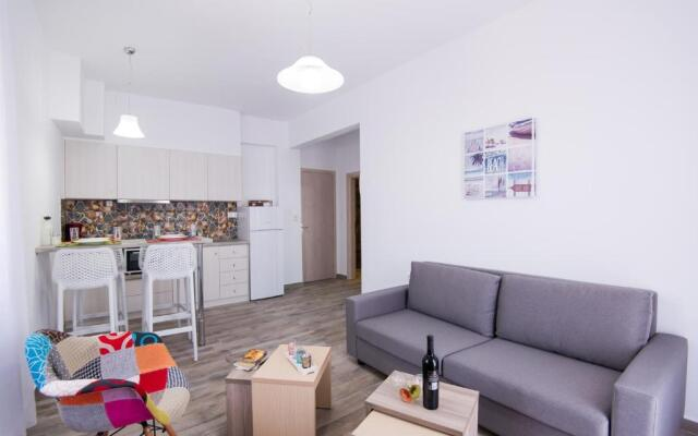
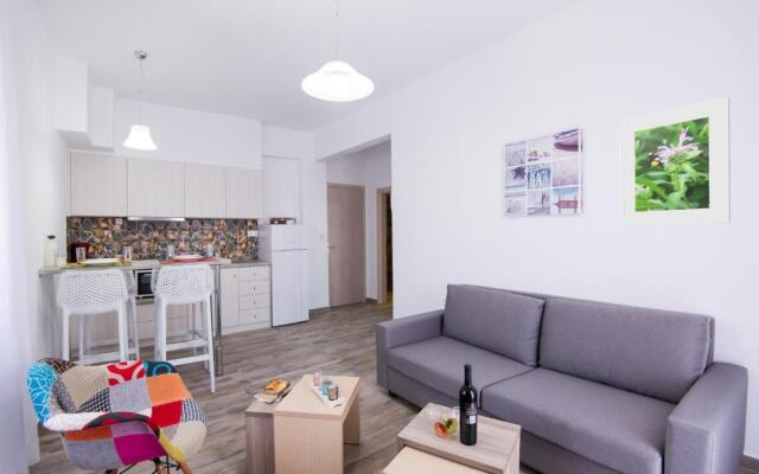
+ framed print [618,96,732,226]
